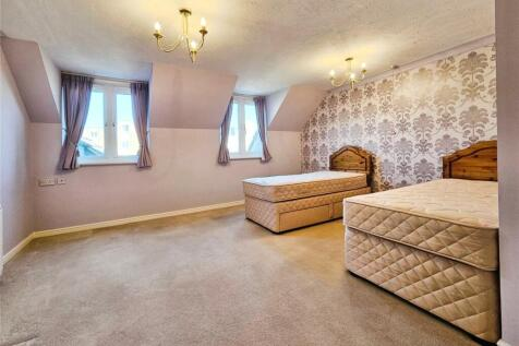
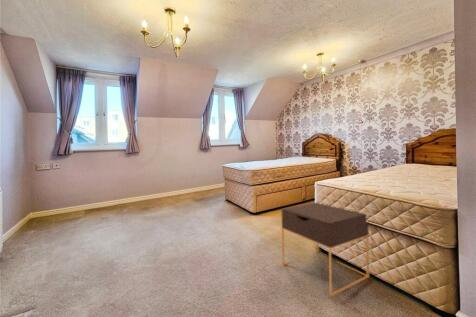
+ nightstand [281,202,370,297]
